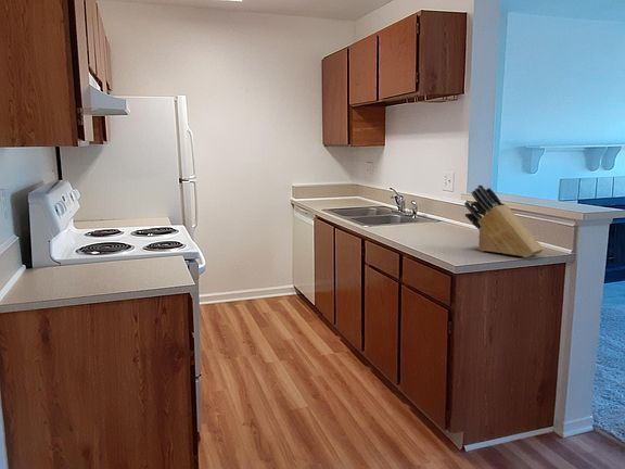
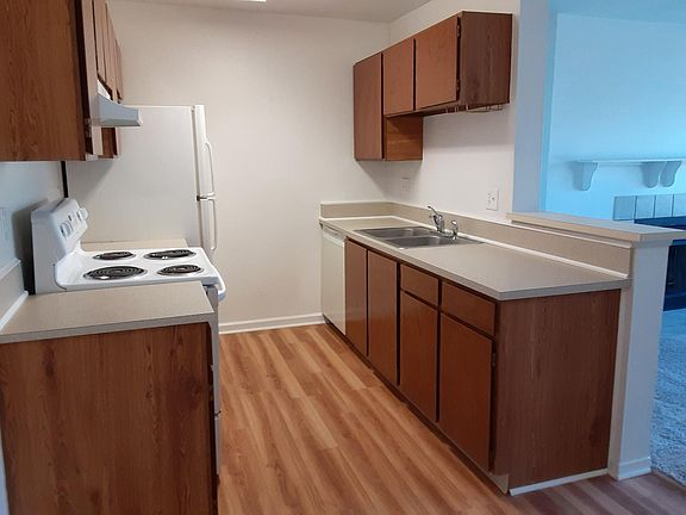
- knife block [463,183,545,258]
